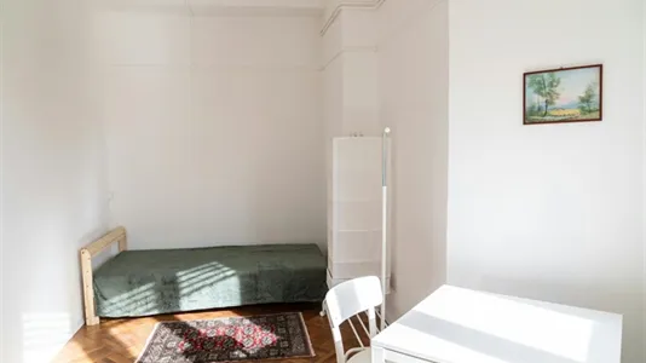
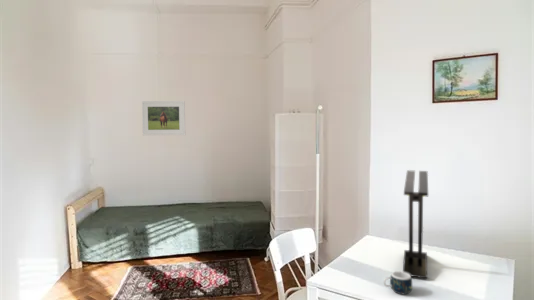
+ desk lamp [402,169,429,279]
+ mug [383,270,413,295]
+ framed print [141,100,186,136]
